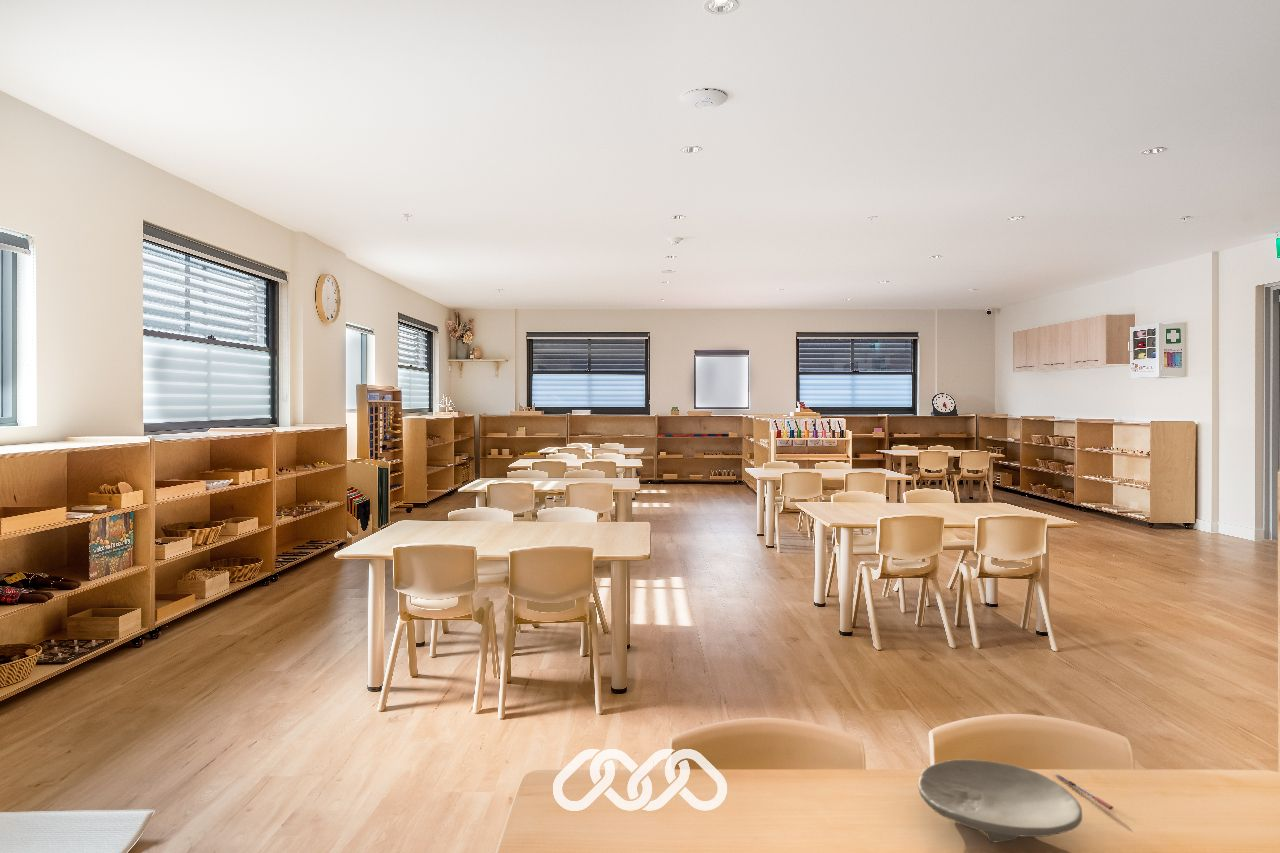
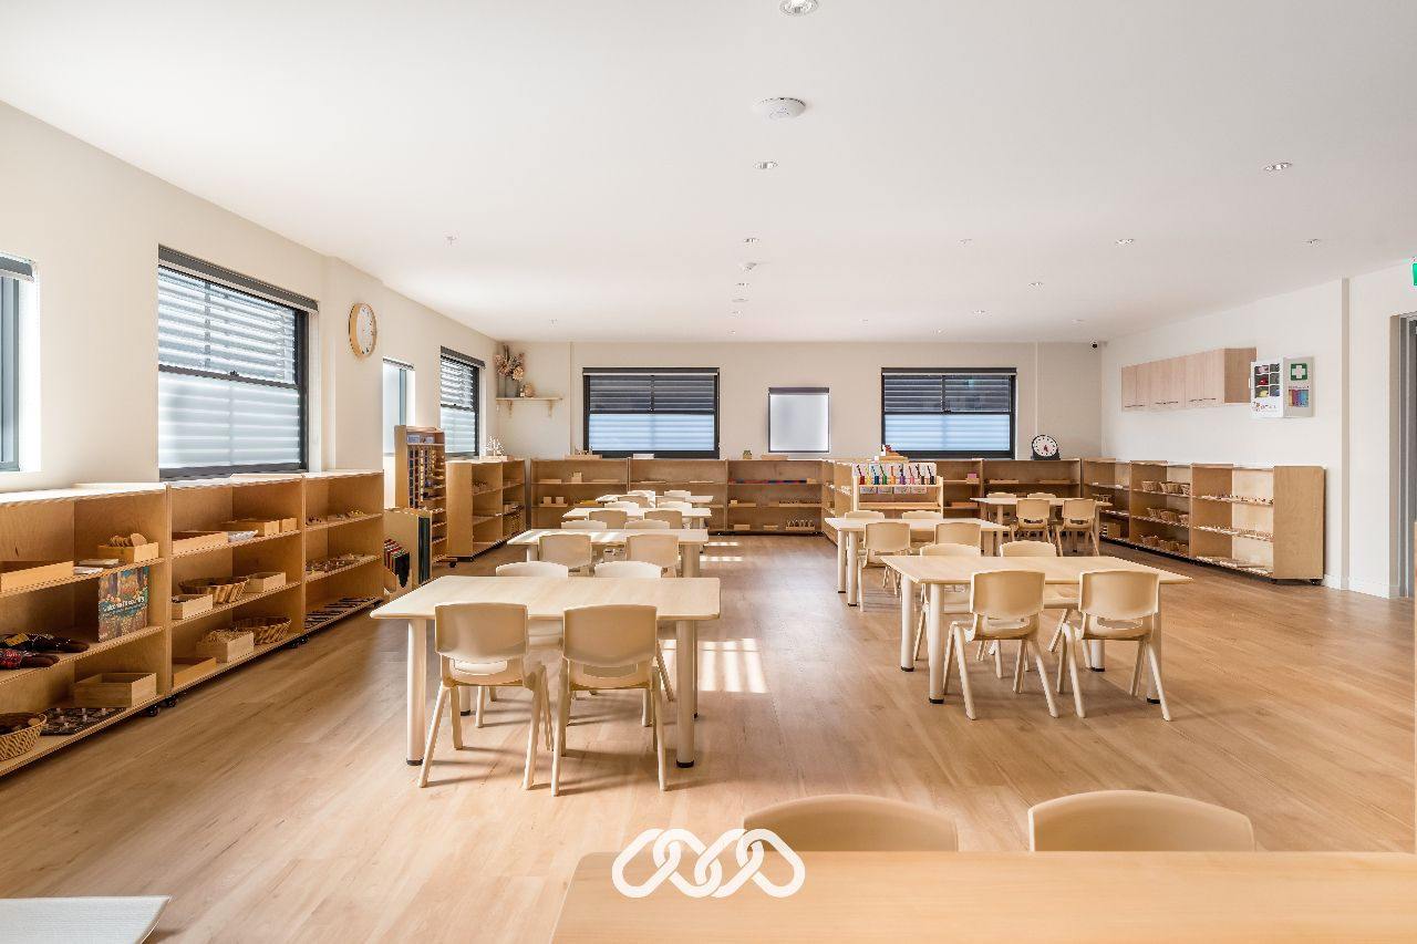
- pen [1054,773,1115,811]
- bowl [917,758,1083,843]
